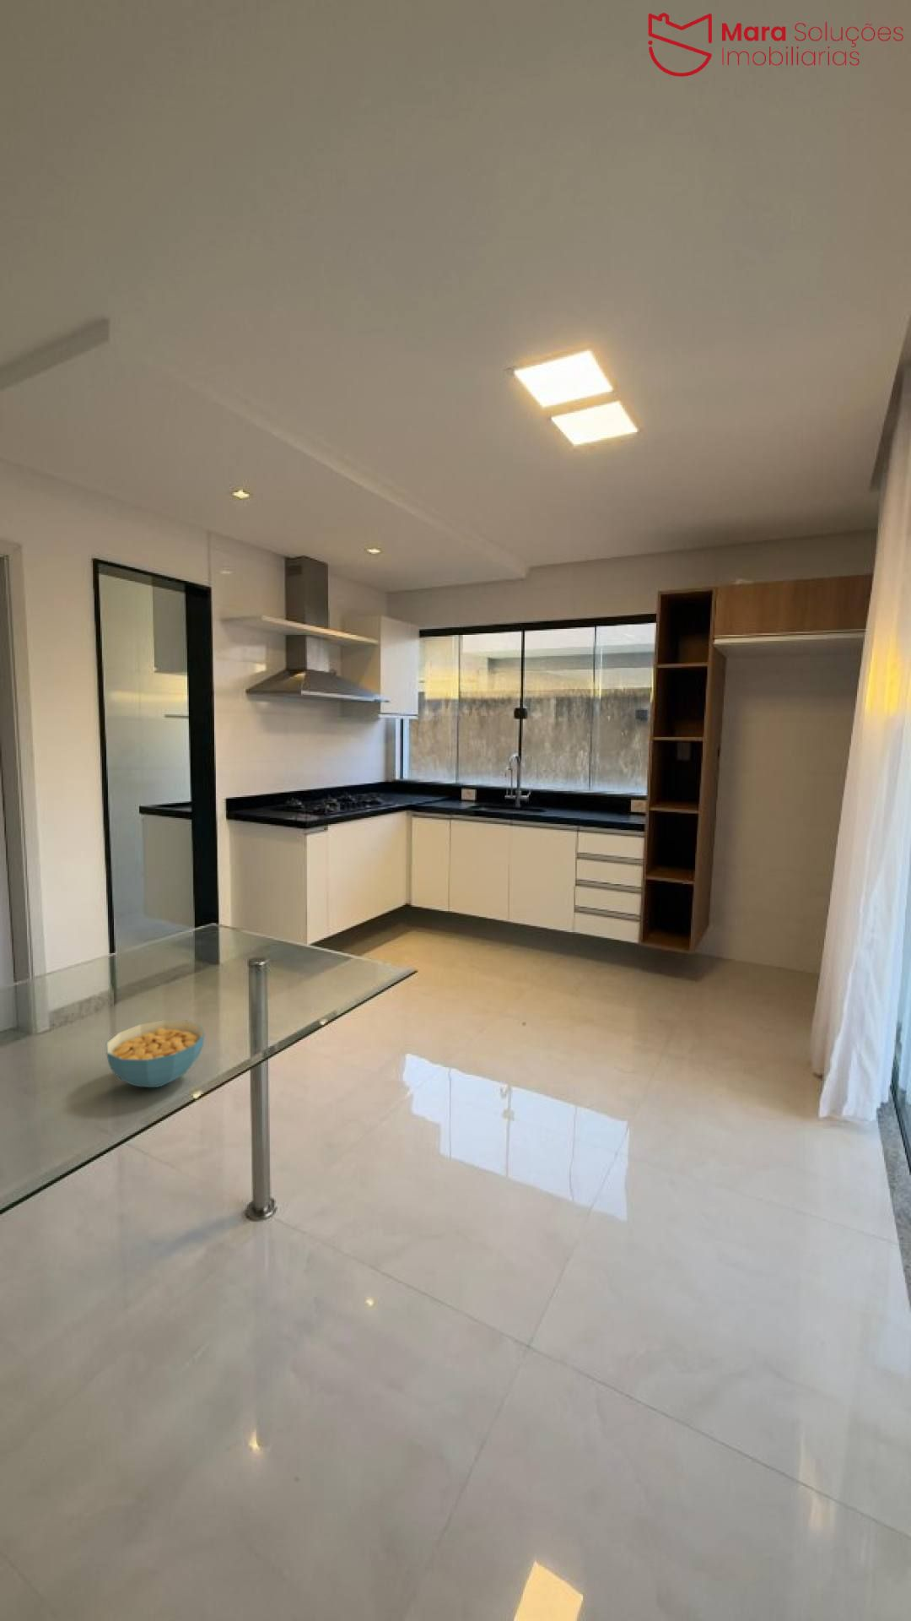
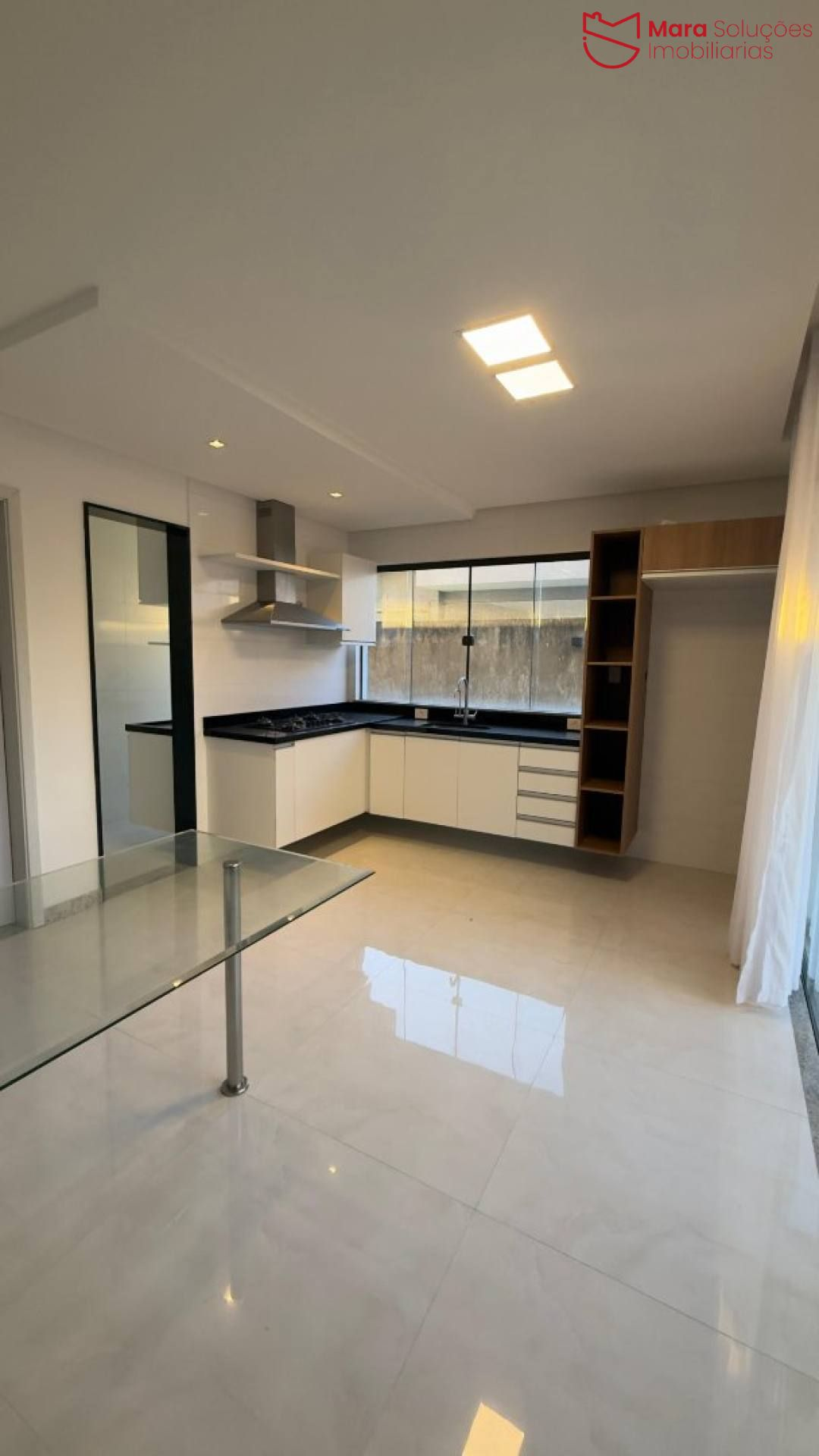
- cereal bowl [106,1019,206,1088]
